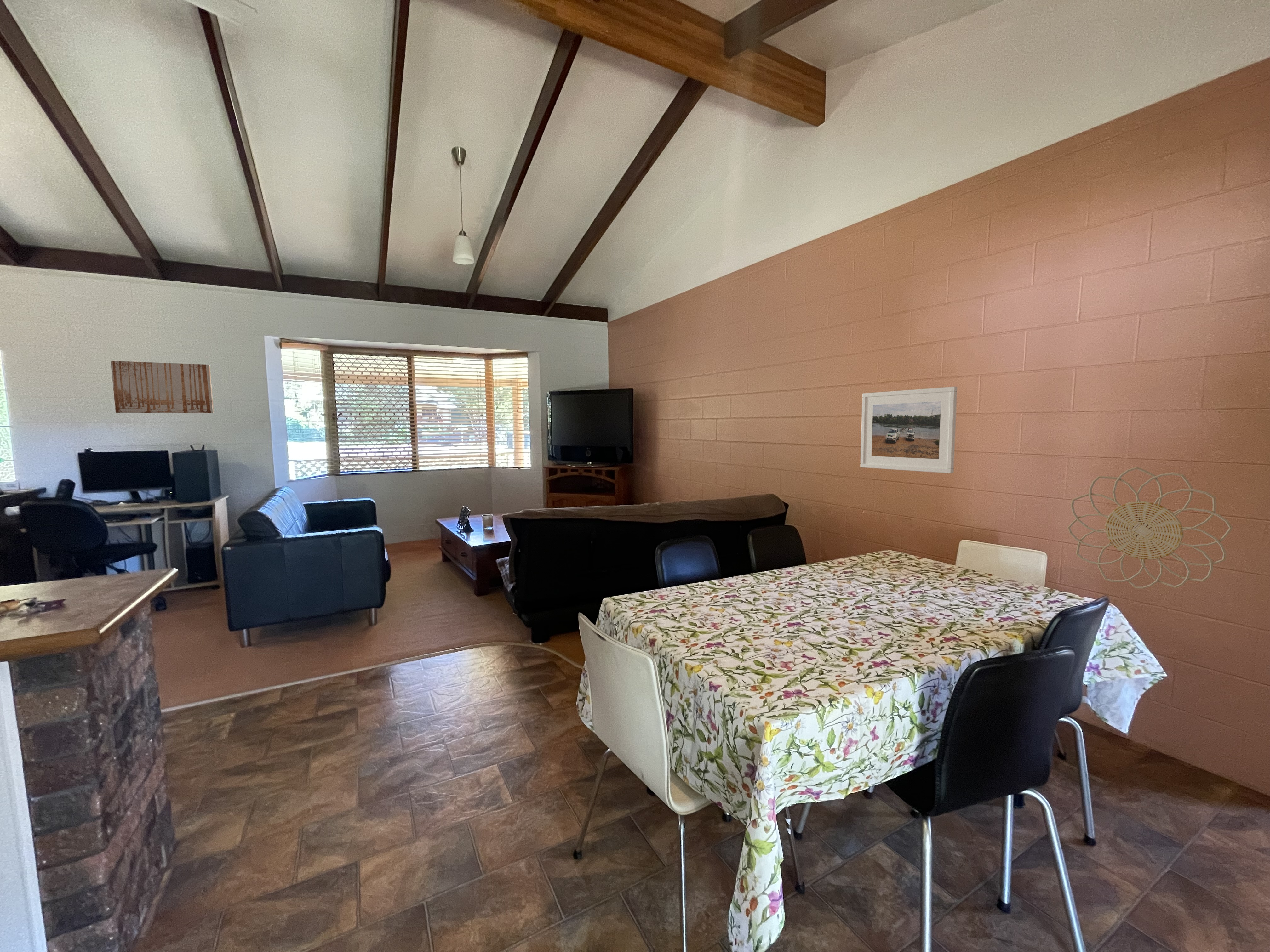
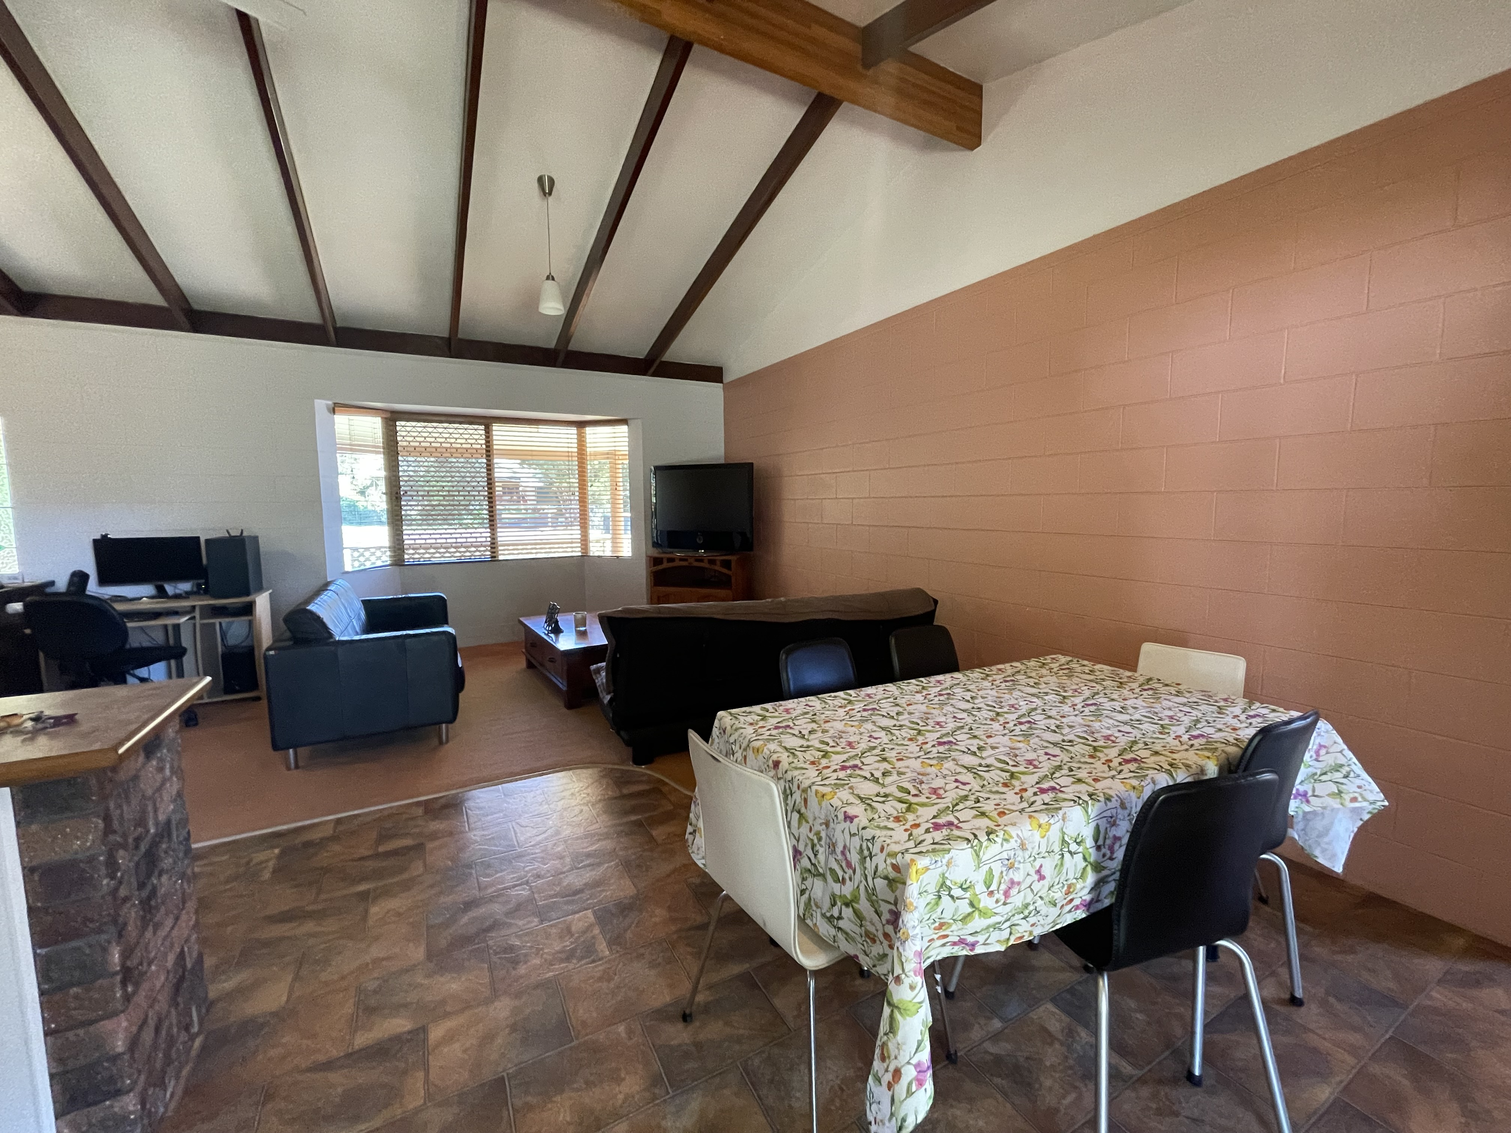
- wall art [110,360,214,414]
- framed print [860,386,958,474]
- decorative wall piece [1067,467,1233,589]
